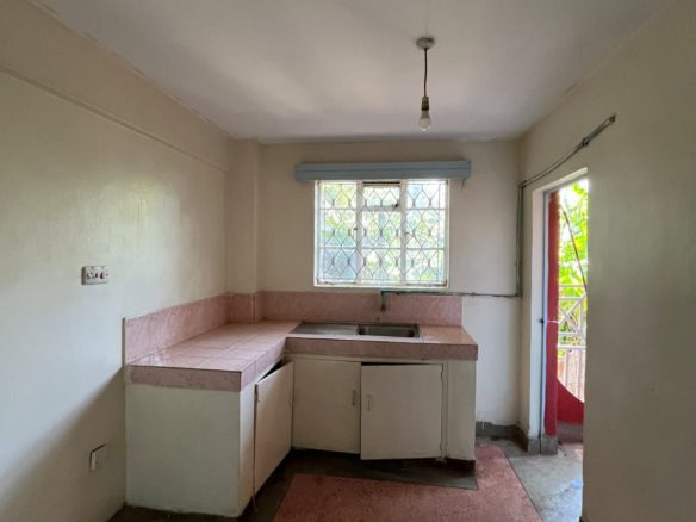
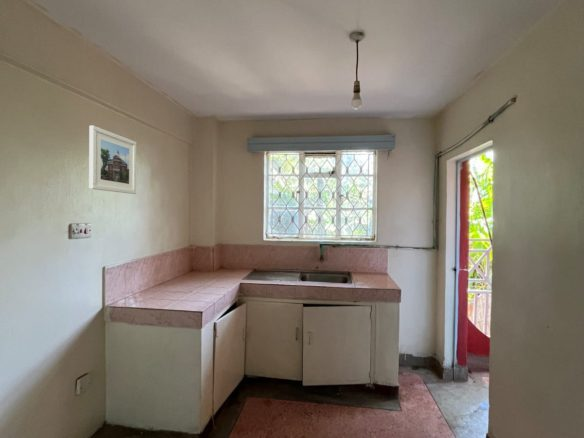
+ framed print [88,125,137,195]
